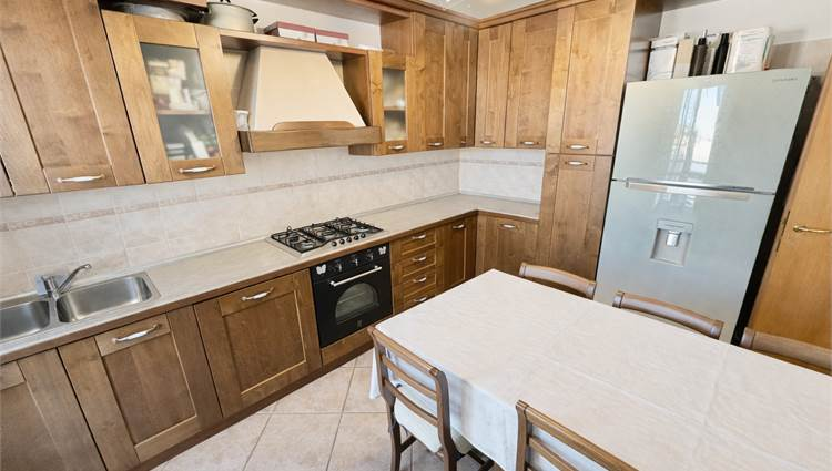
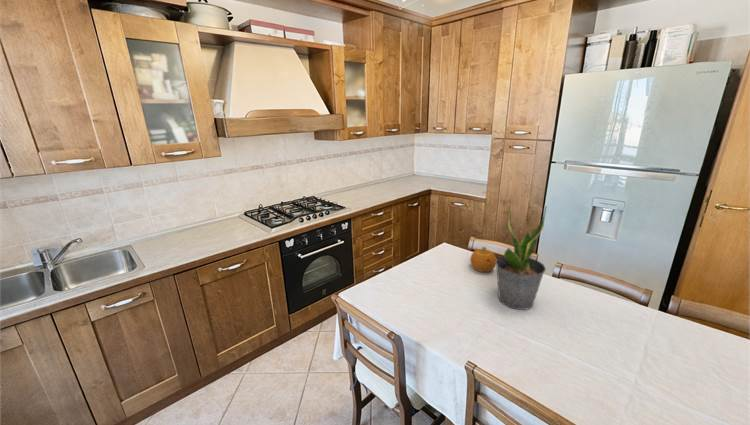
+ fruit [469,246,497,273]
+ potted plant [495,204,548,311]
